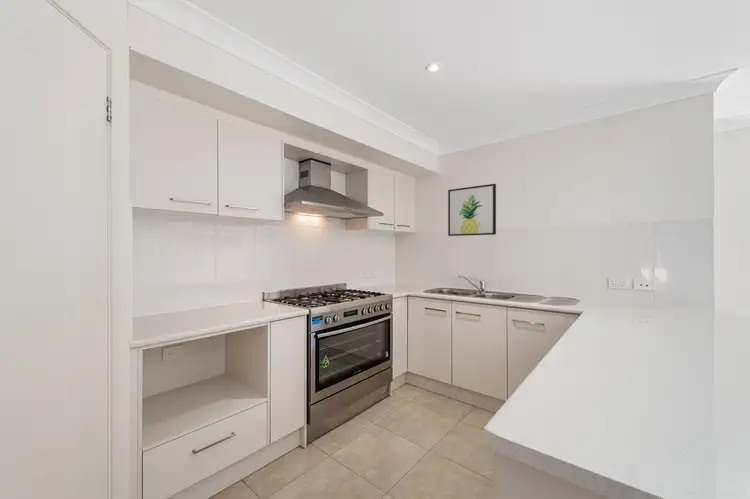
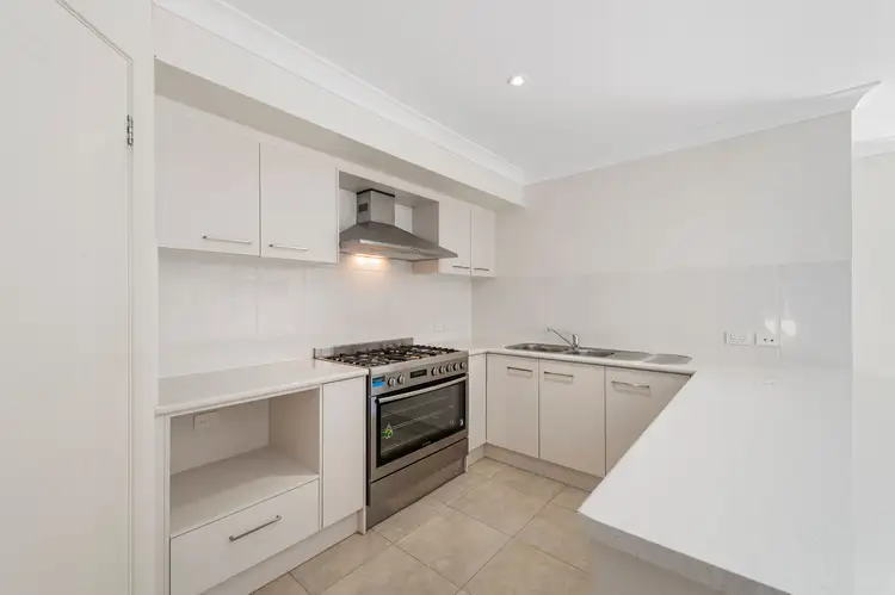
- wall art [447,183,497,237]
